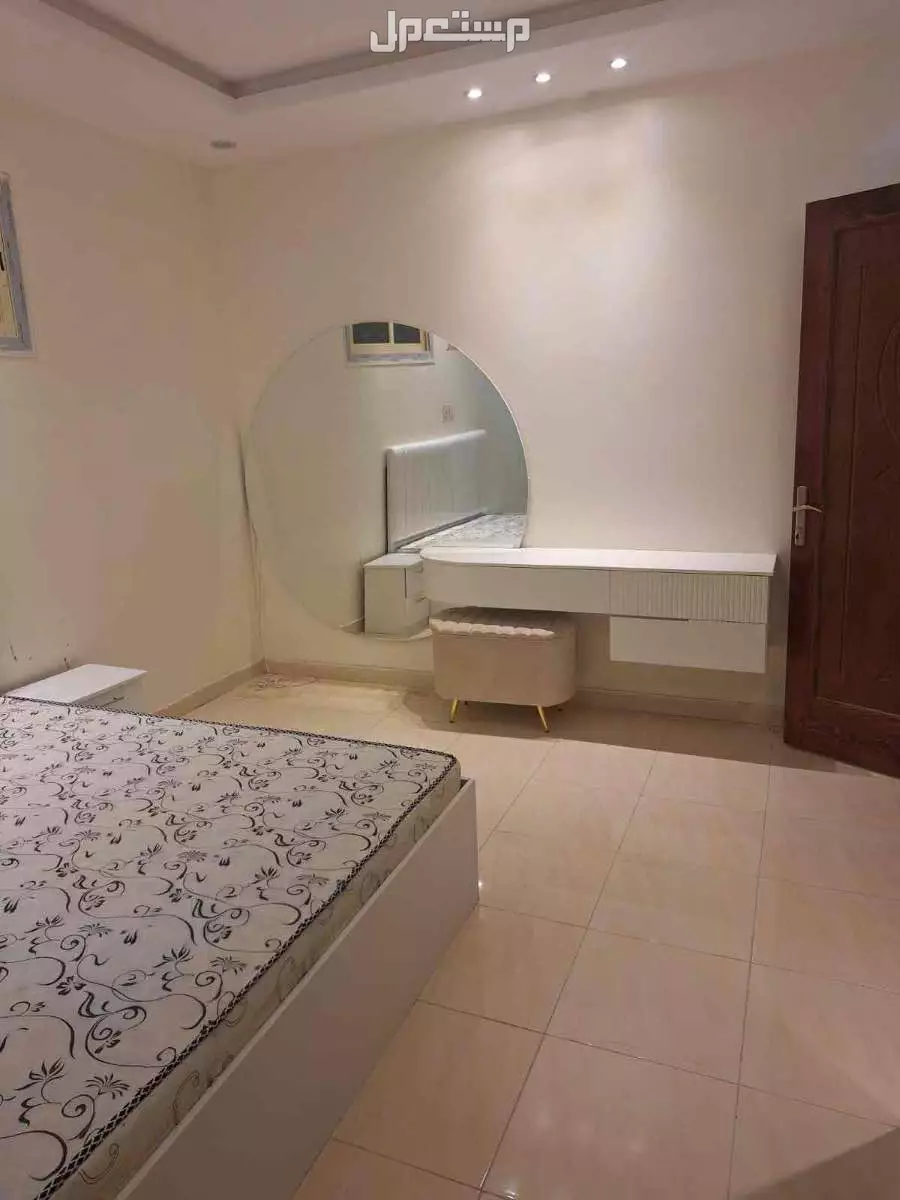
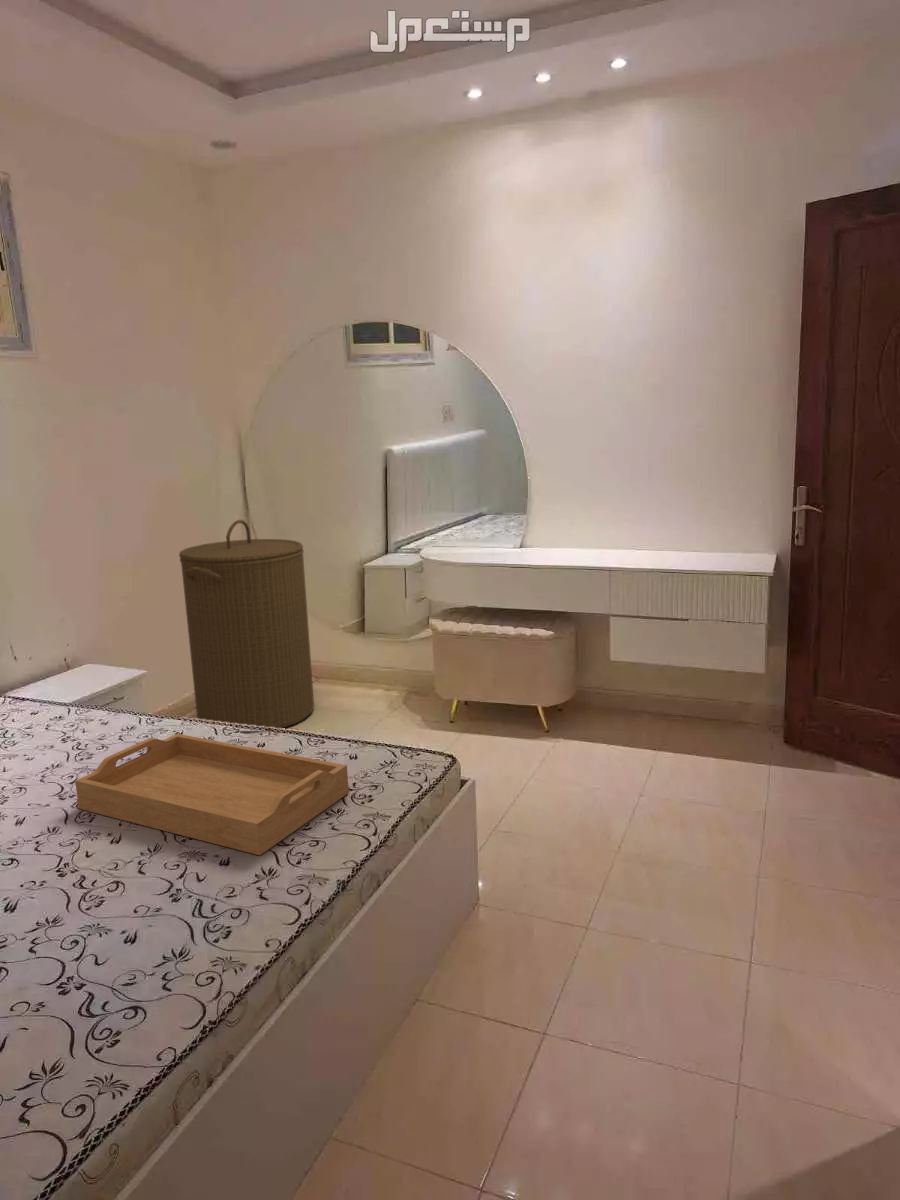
+ serving tray [74,733,350,856]
+ laundry hamper [178,519,315,735]
